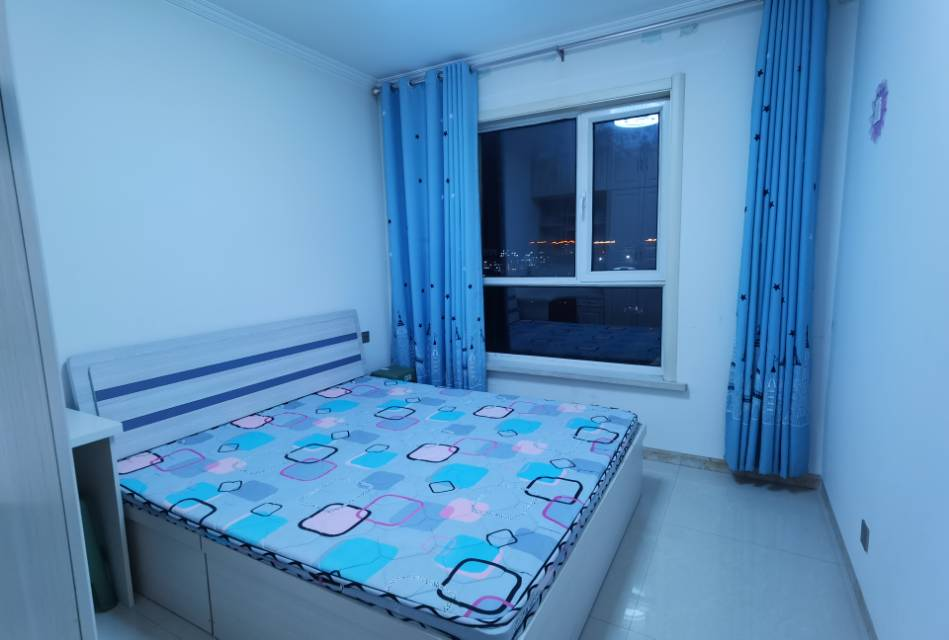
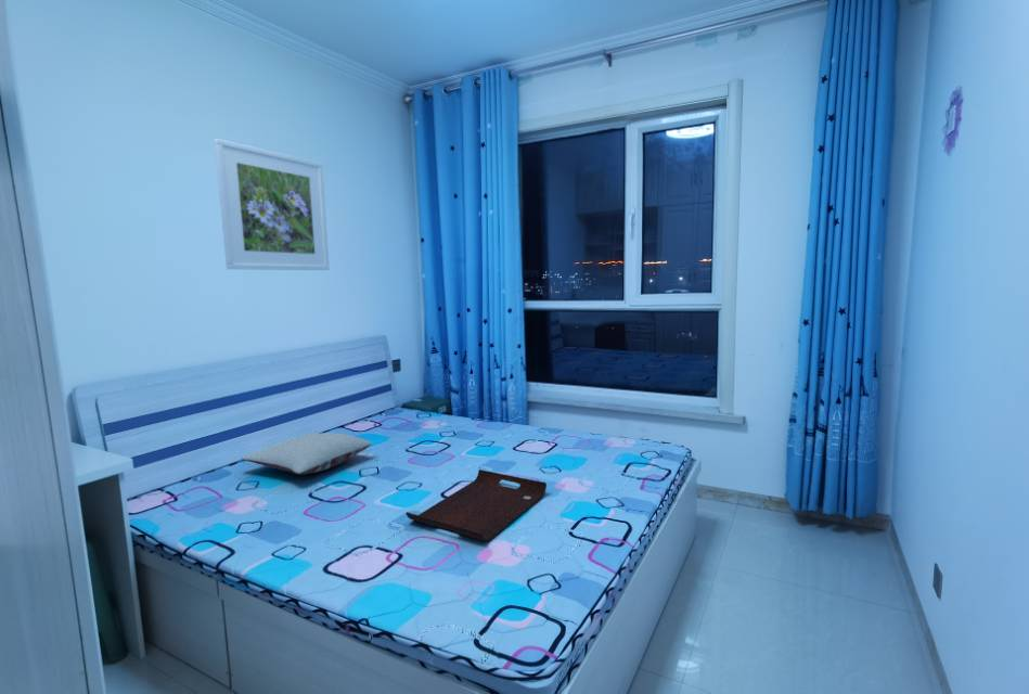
+ pillow [240,432,373,476]
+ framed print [214,138,331,271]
+ serving tray [404,468,548,542]
